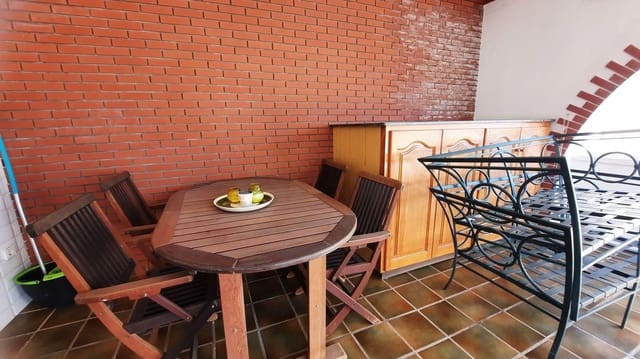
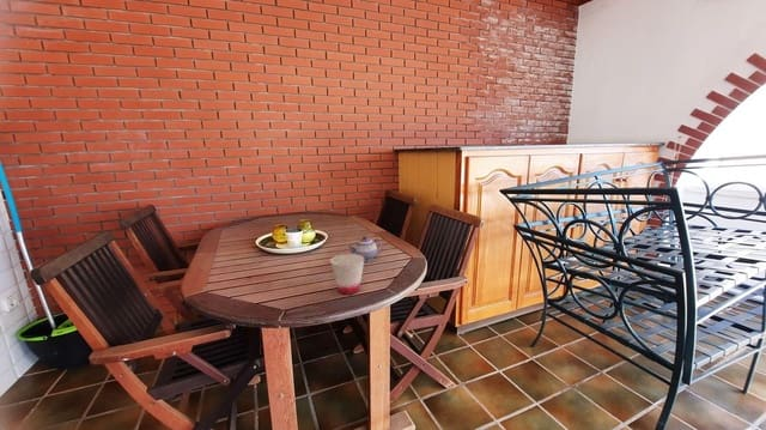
+ teapot [346,235,384,262]
+ cup [329,253,365,296]
